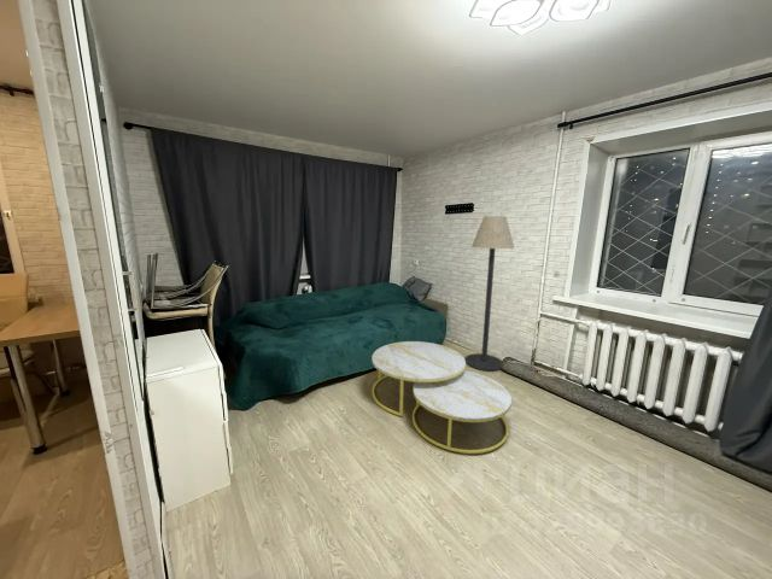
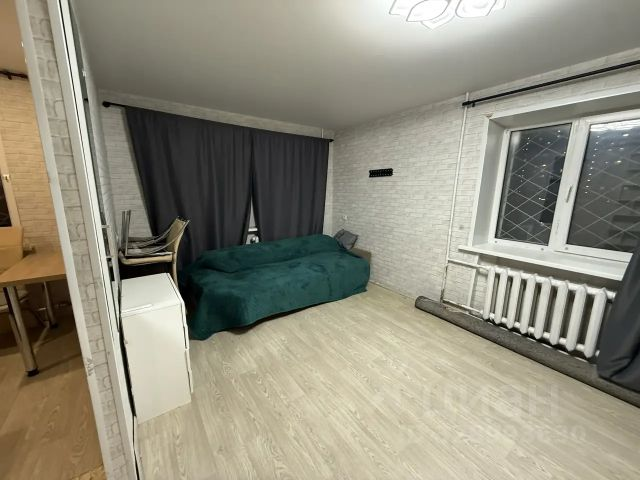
- coffee table [370,340,513,455]
- floor lamp [464,215,515,372]
